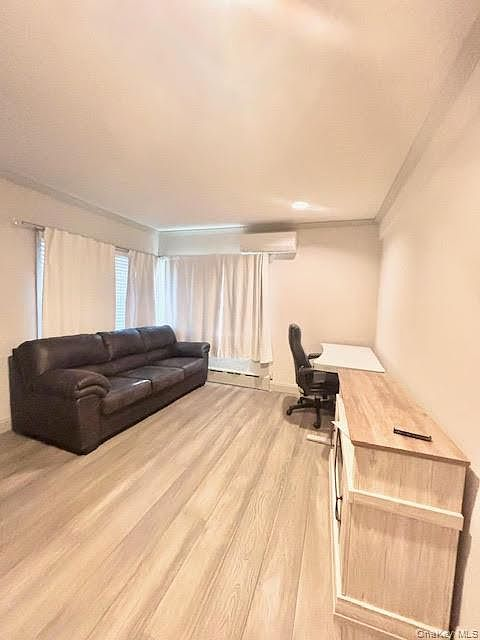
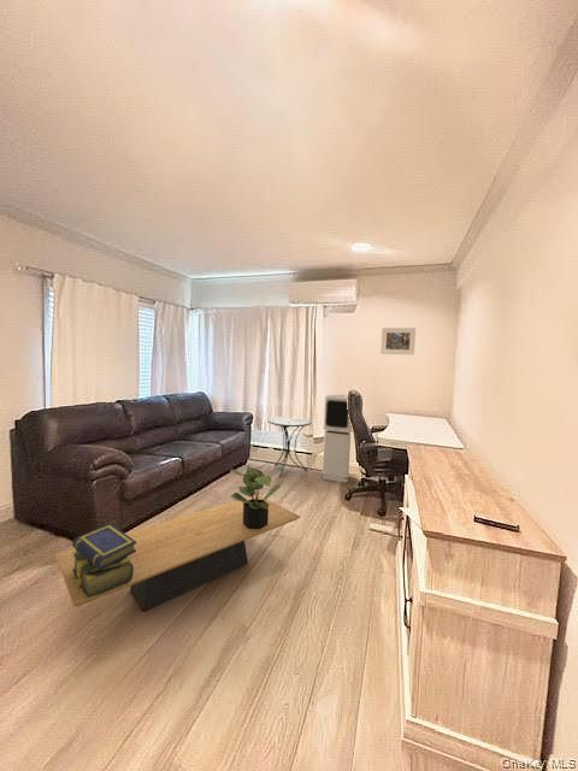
+ coffee table [54,494,301,613]
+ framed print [379,326,417,357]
+ air purifier [320,394,354,483]
+ stack of books [71,523,136,600]
+ side table [266,416,312,478]
+ potted plant [229,465,284,529]
